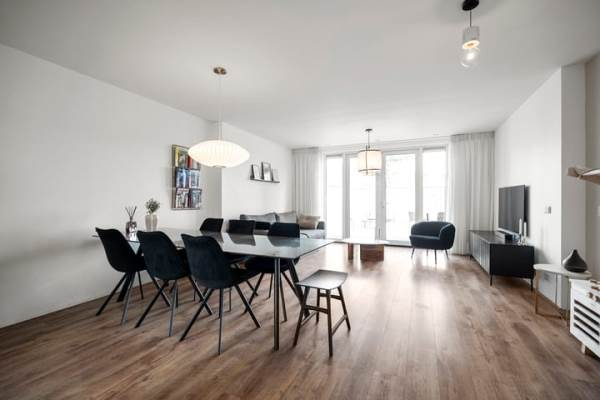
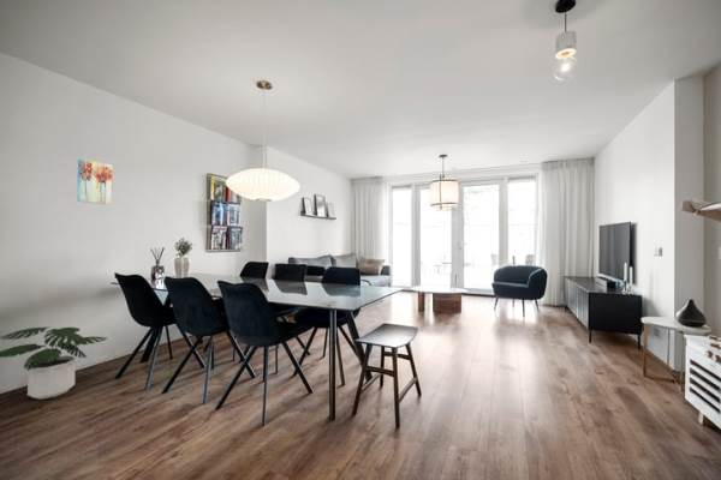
+ wall art [76,157,113,205]
+ potted plant [0,325,108,401]
